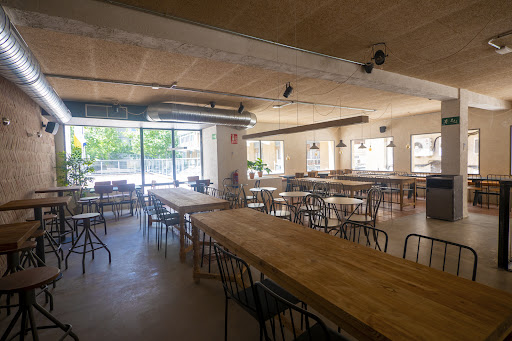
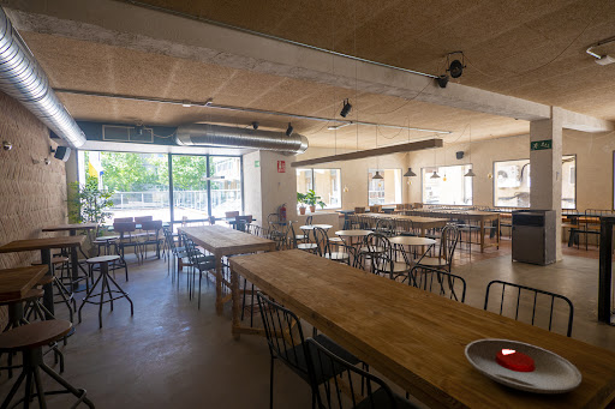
+ plate [464,338,583,395]
